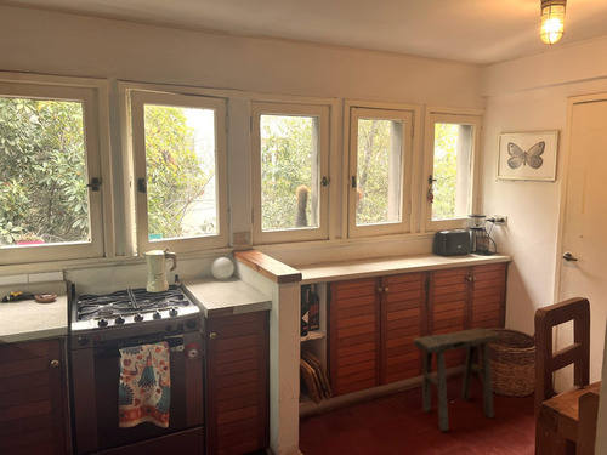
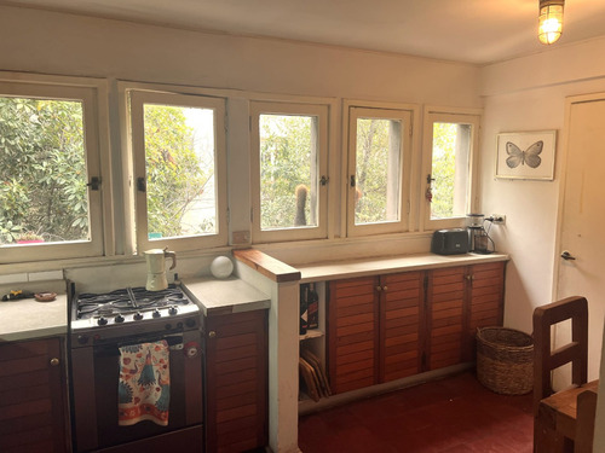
- stool [413,326,501,432]
